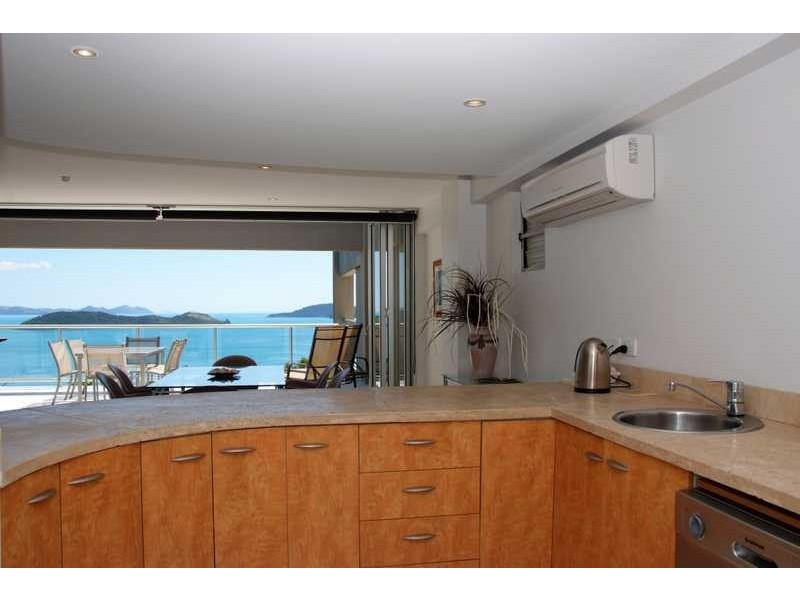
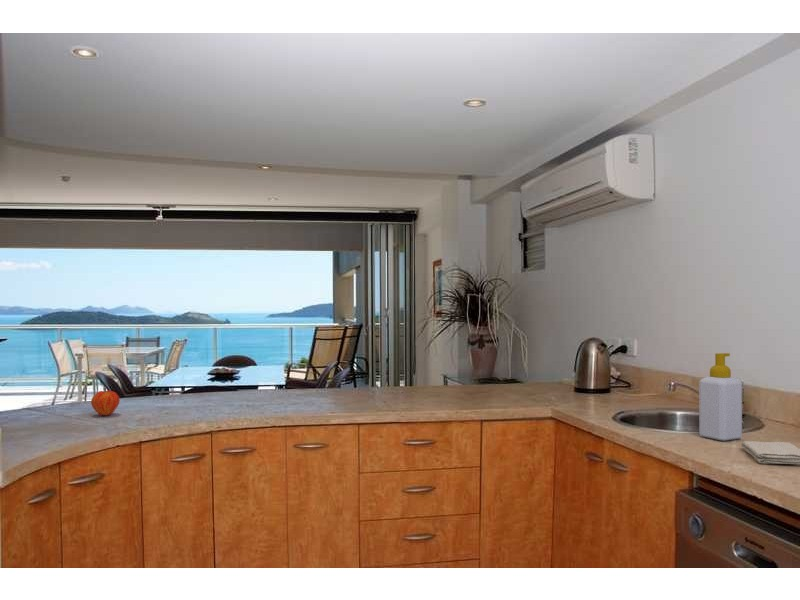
+ soap bottle [698,352,743,442]
+ washcloth [740,440,800,466]
+ fruit [90,386,121,417]
